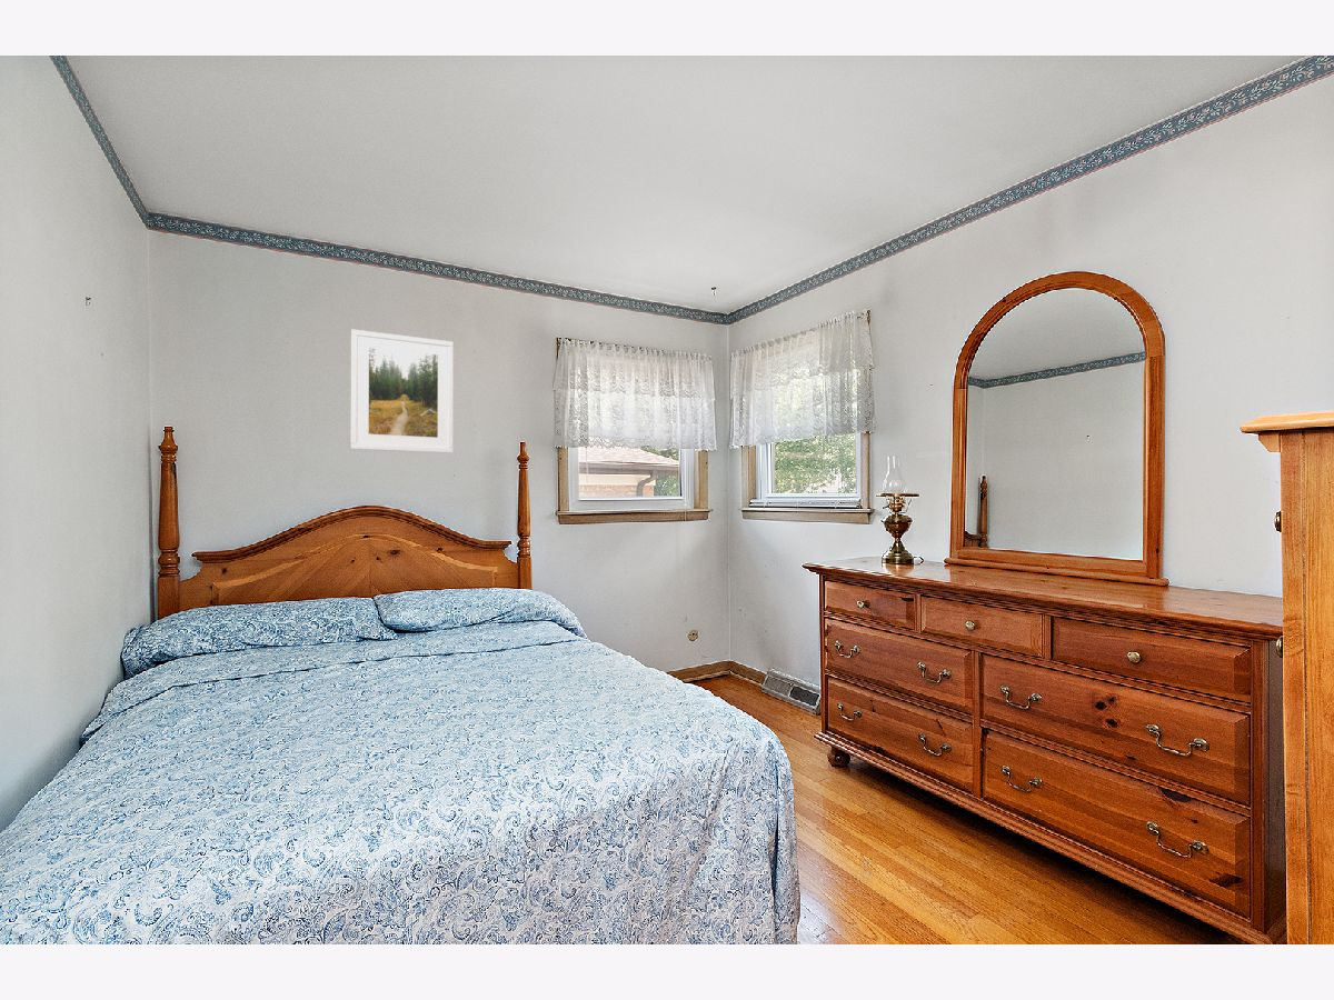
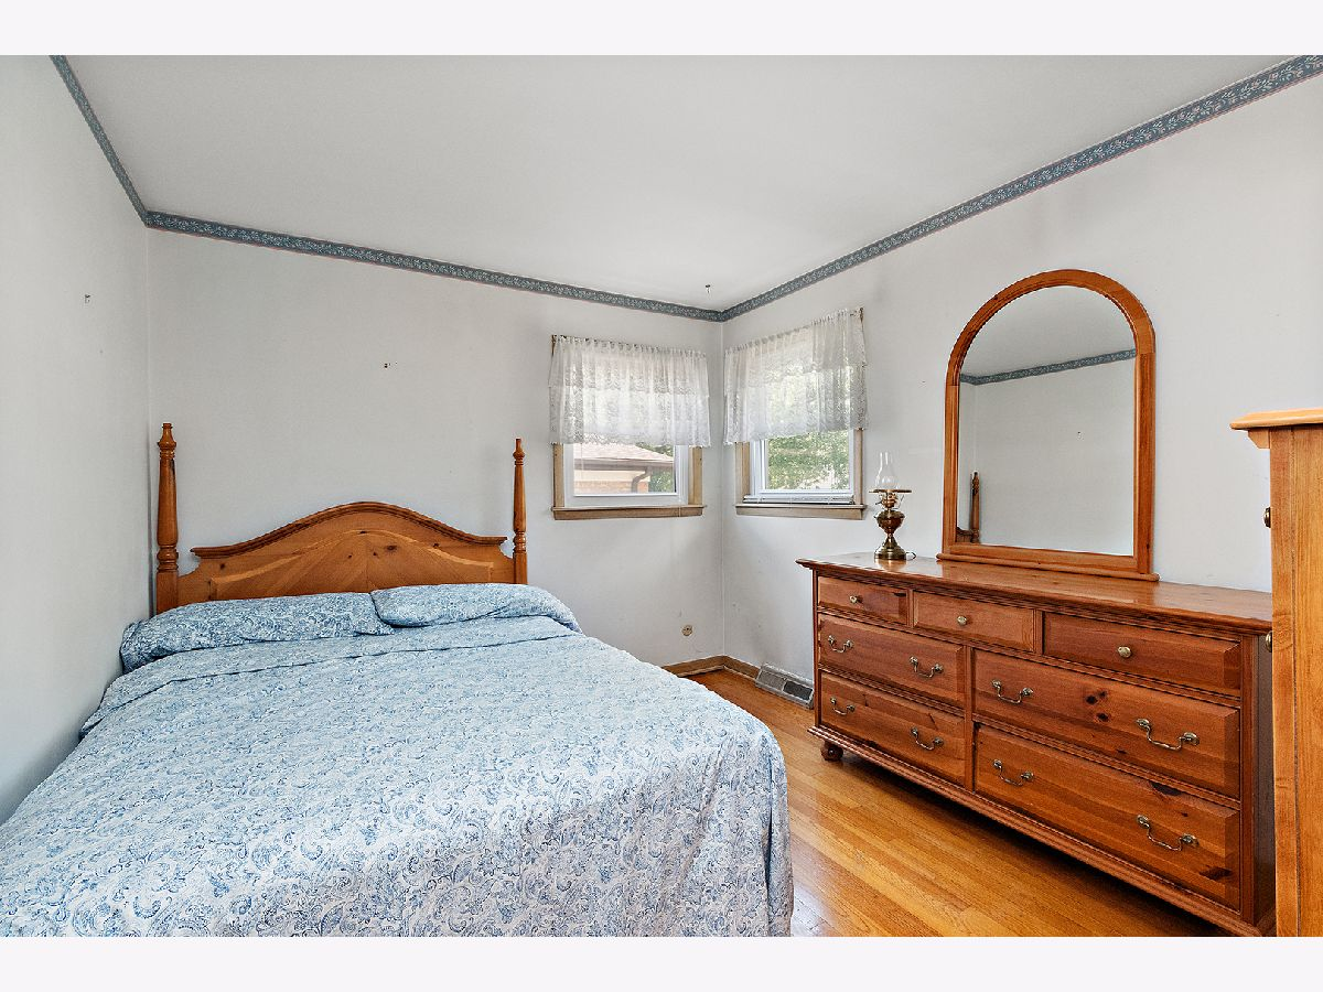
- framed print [349,329,455,454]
